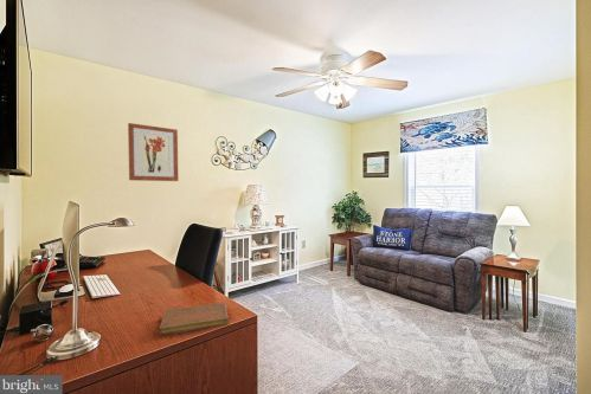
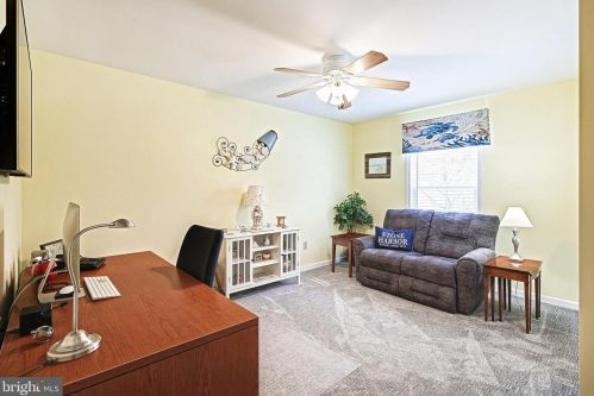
- wall art [127,122,179,182]
- notebook [159,302,230,336]
